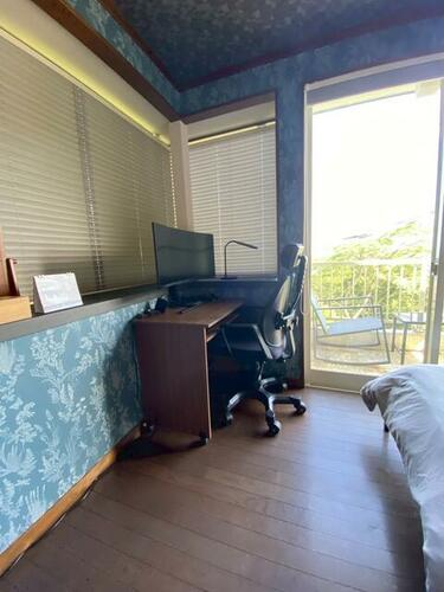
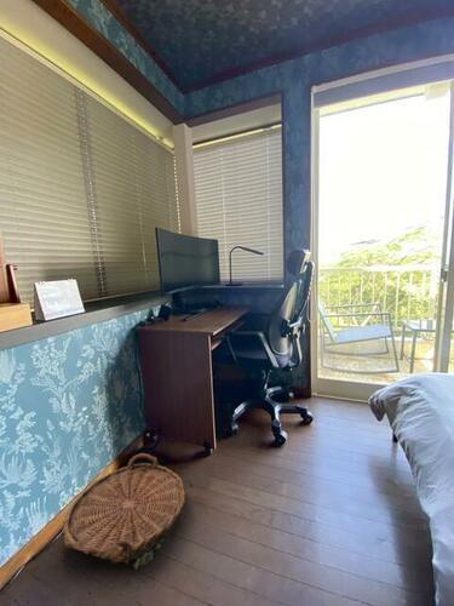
+ woven basket [61,452,195,572]
